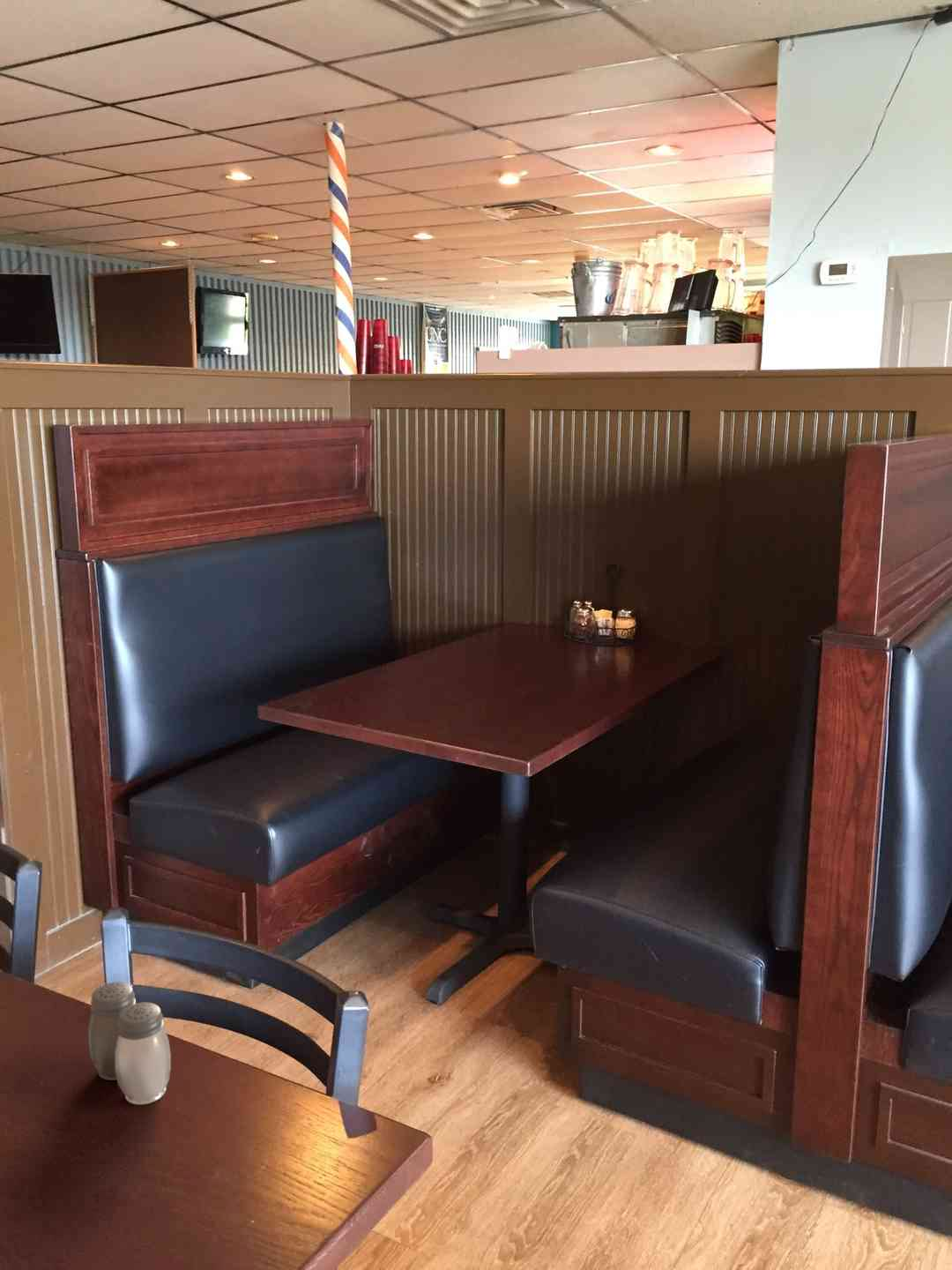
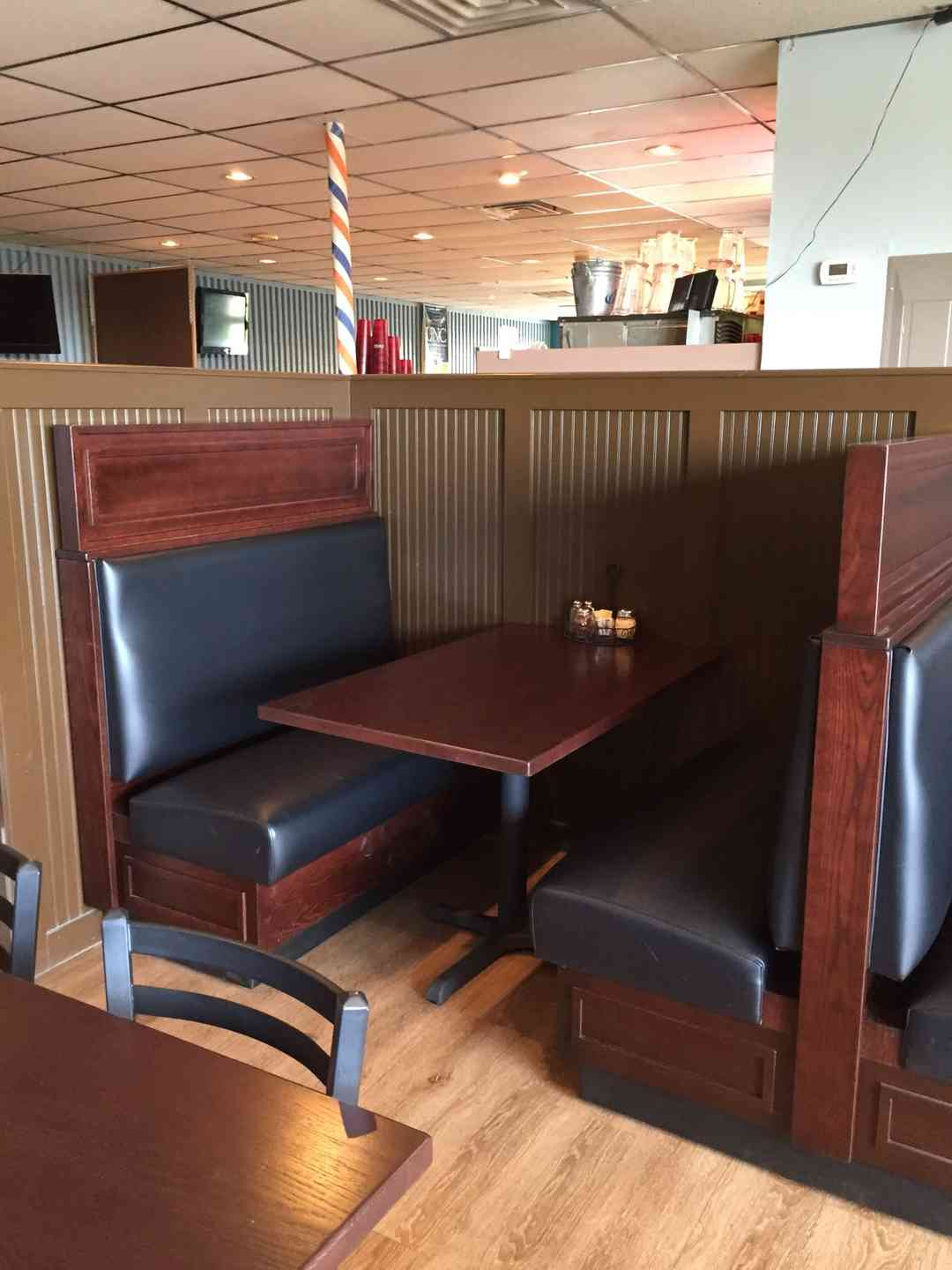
- salt and pepper shaker [87,981,172,1106]
